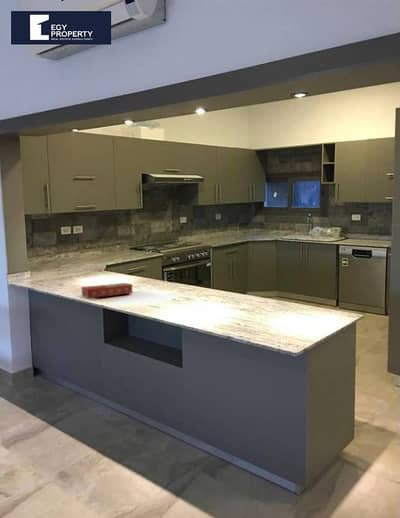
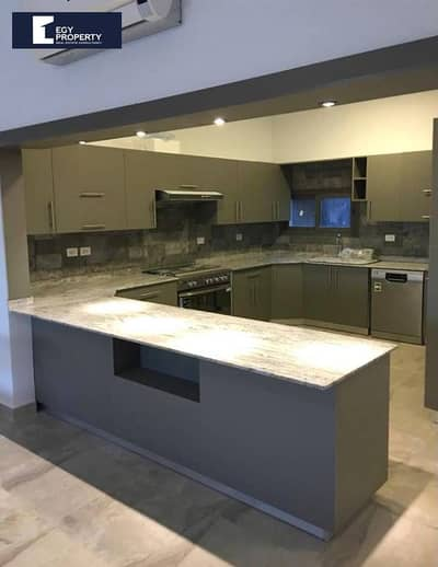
- macaroni box [81,282,134,300]
